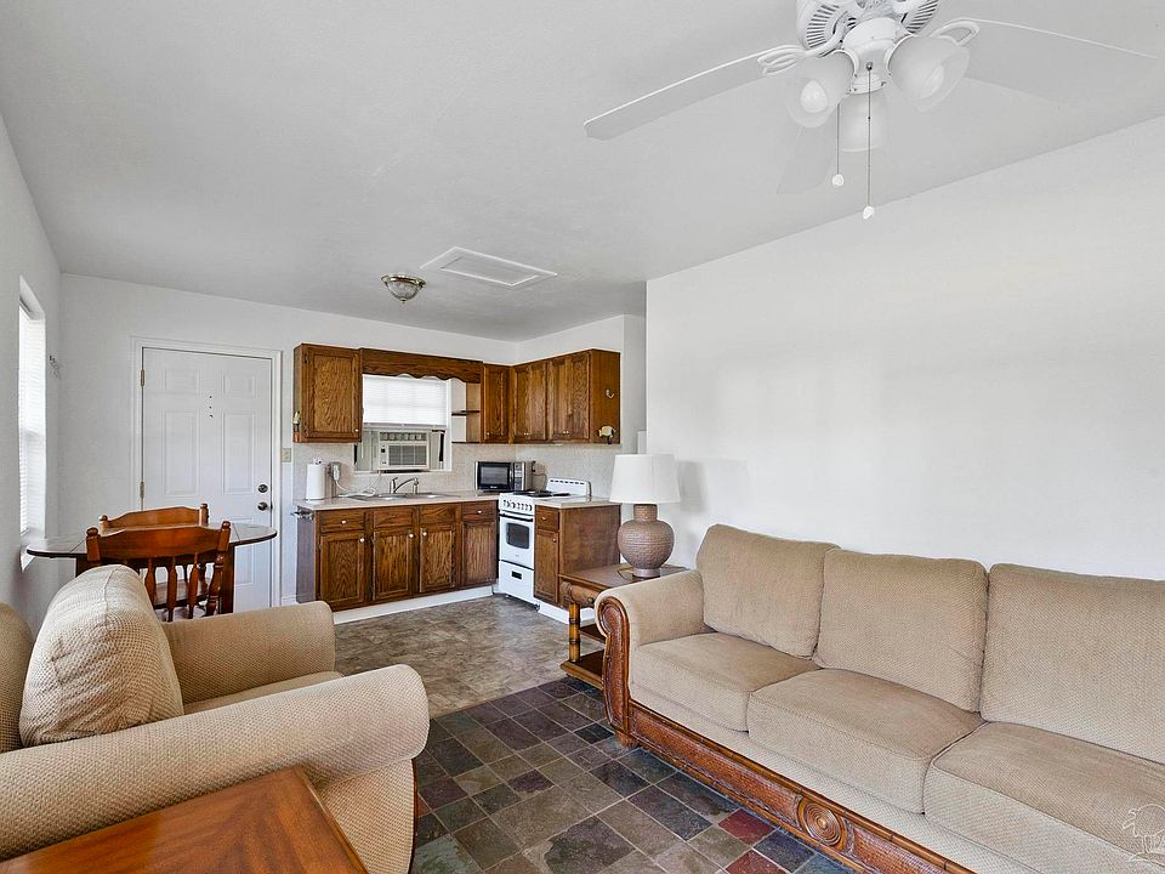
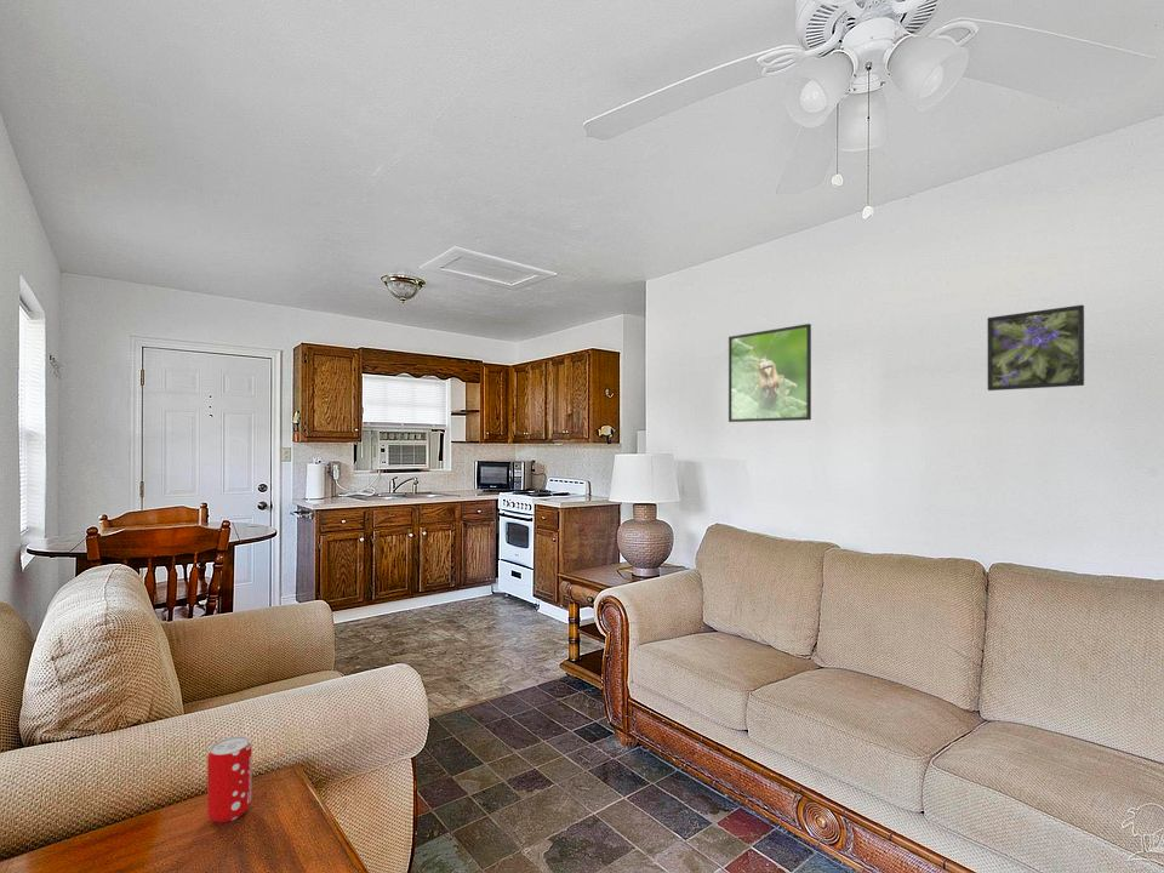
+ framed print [986,303,1085,392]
+ beverage can [206,735,253,824]
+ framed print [728,323,812,423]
